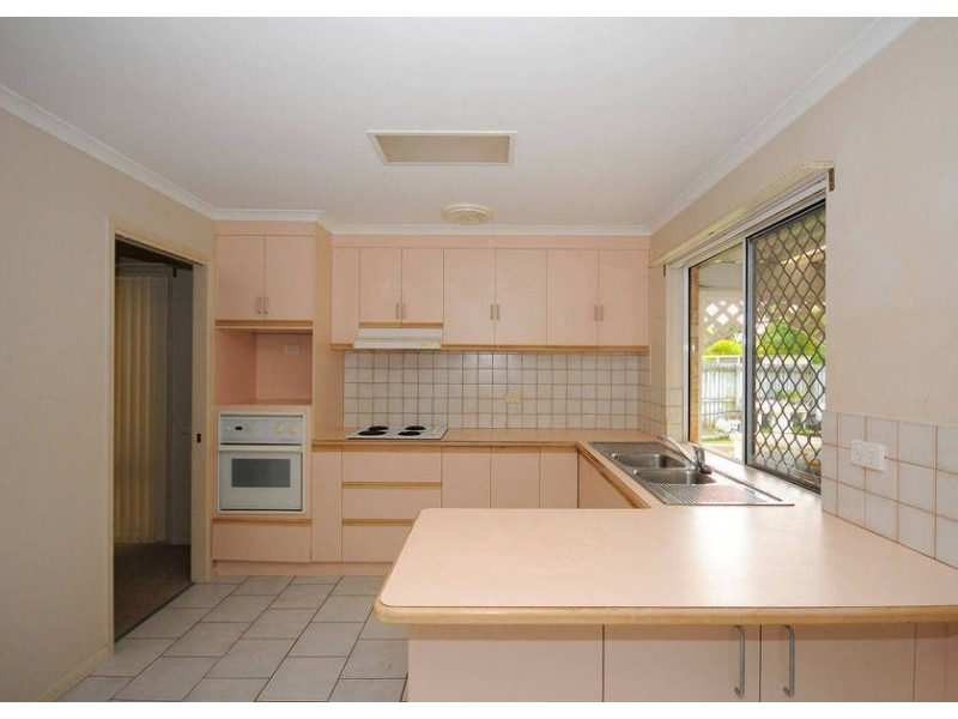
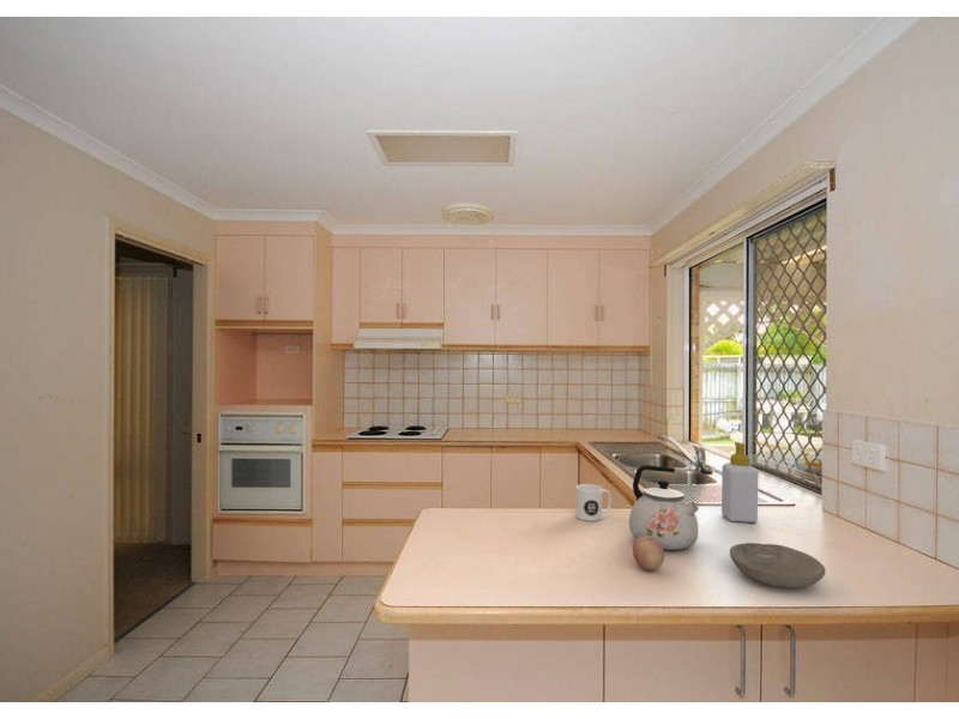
+ bowl [729,542,827,590]
+ mug [575,483,613,522]
+ soap bottle [720,441,759,524]
+ kettle [628,464,700,551]
+ fruit [632,537,665,570]
